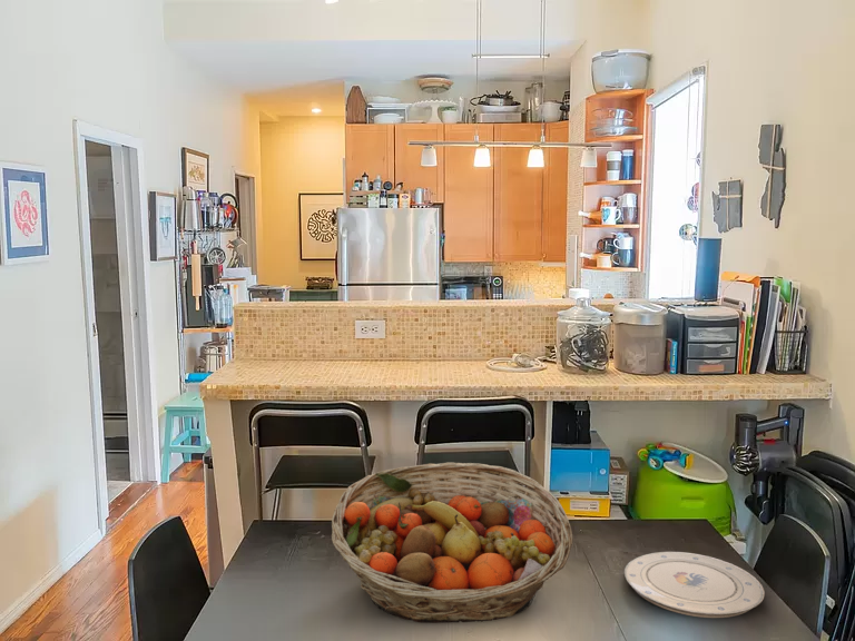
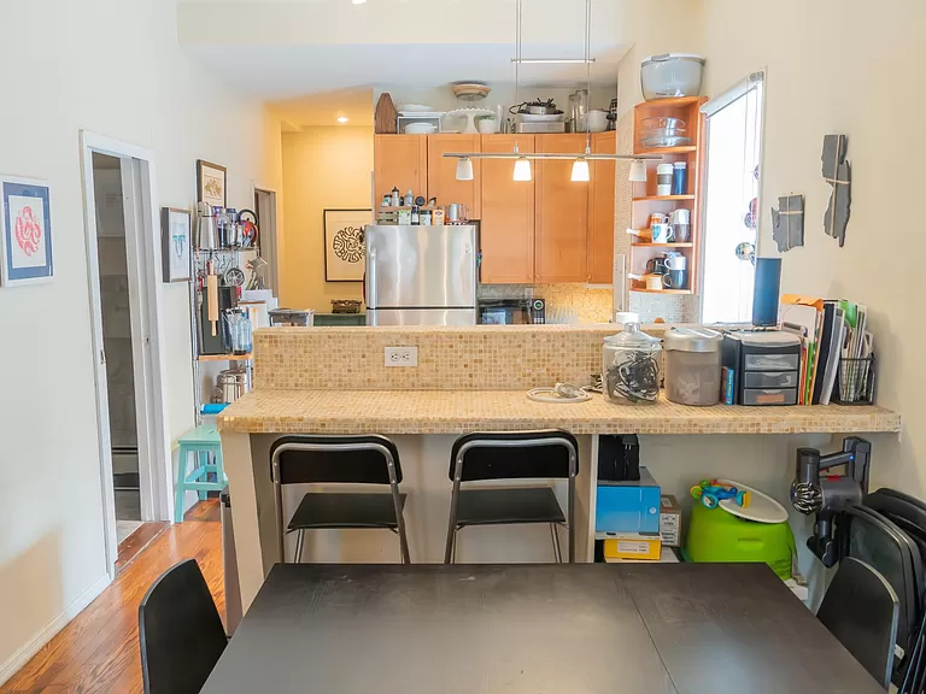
- fruit basket [331,462,573,624]
- plate [623,551,766,619]
